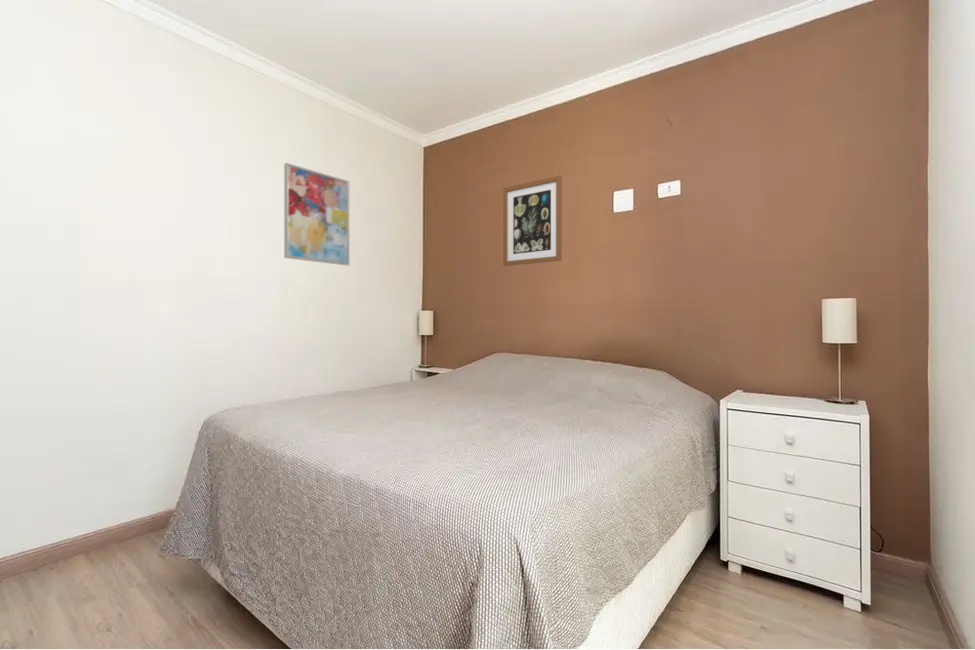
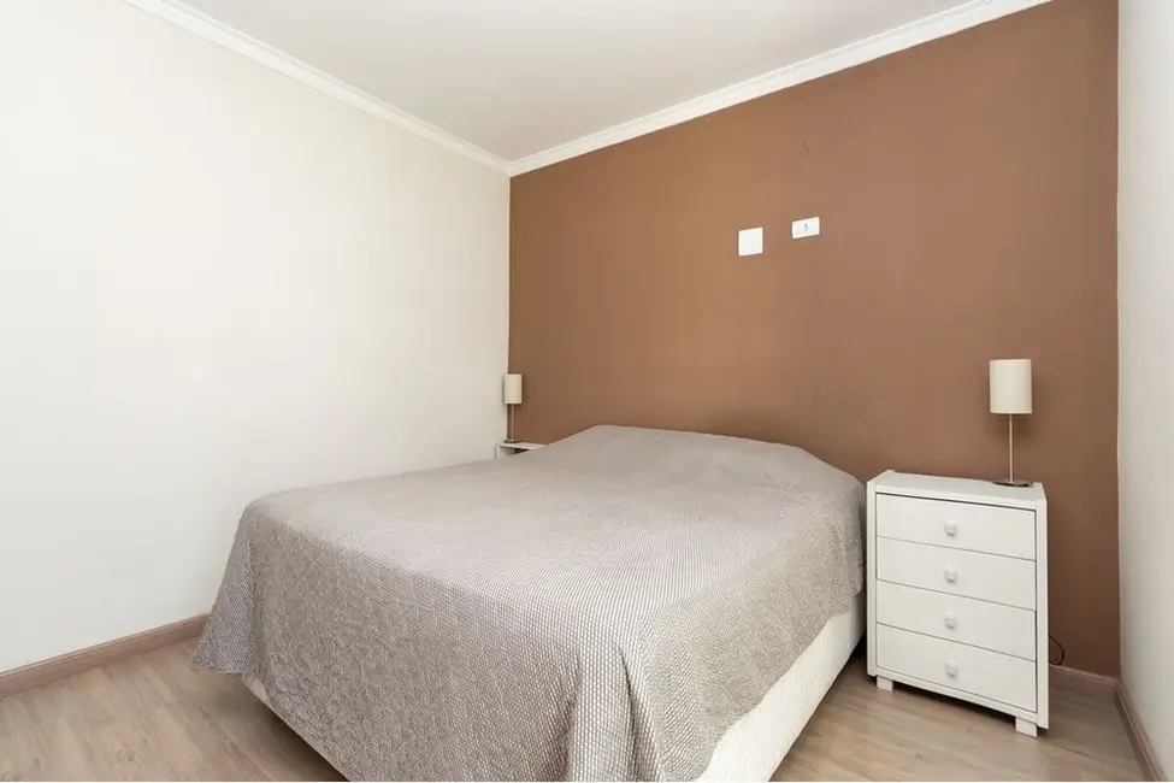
- wall art [283,162,350,267]
- wall art [502,174,563,267]
